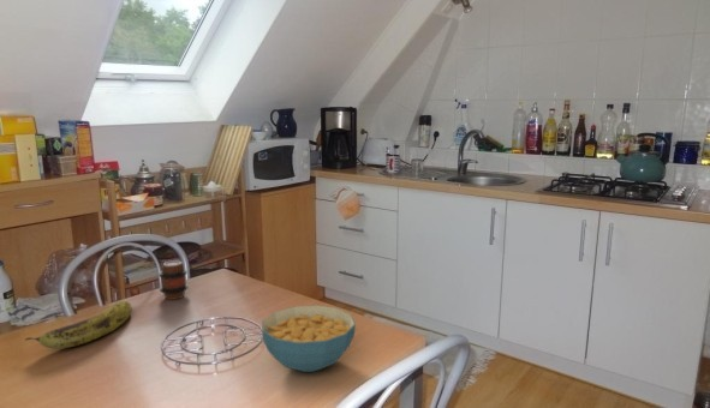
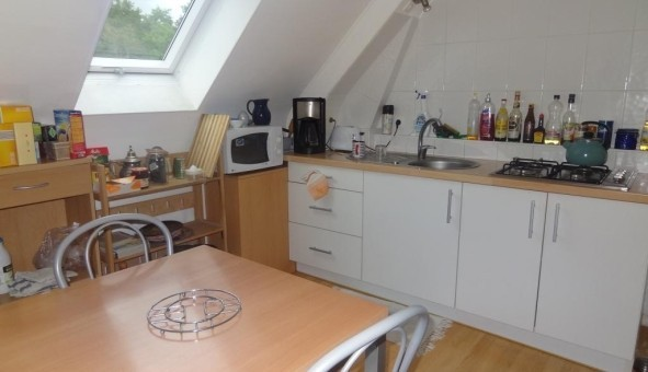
- cereal bowl [261,304,357,373]
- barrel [157,259,189,301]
- fruit [24,300,133,349]
